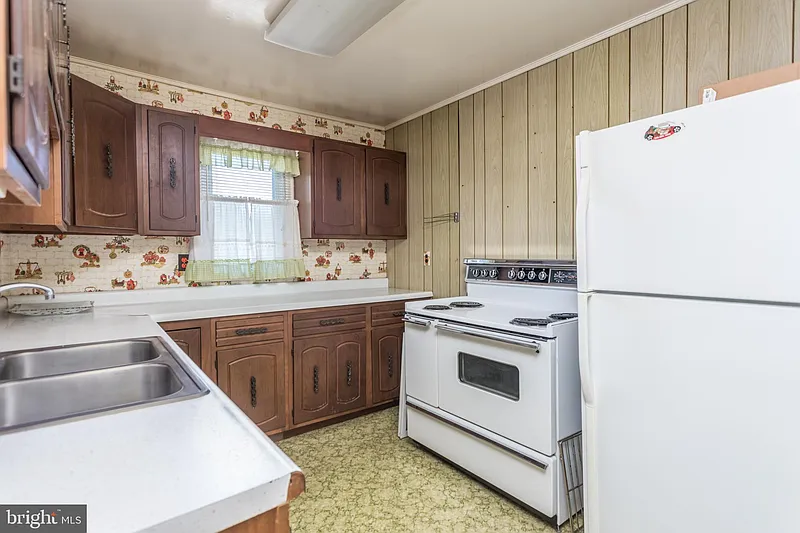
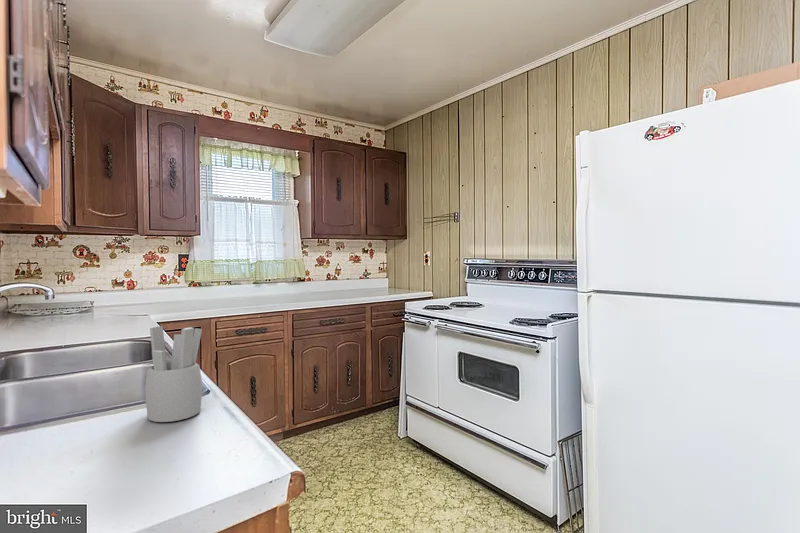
+ utensil holder [144,325,203,423]
